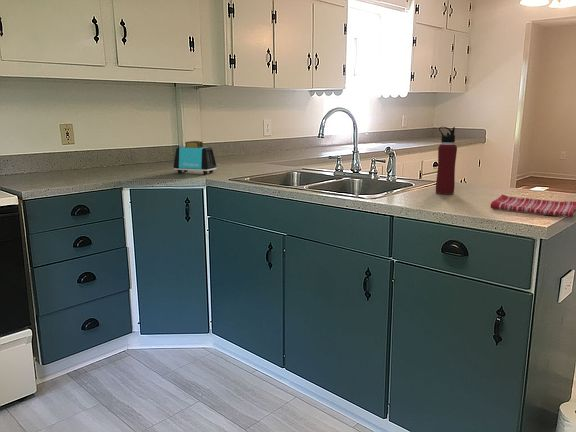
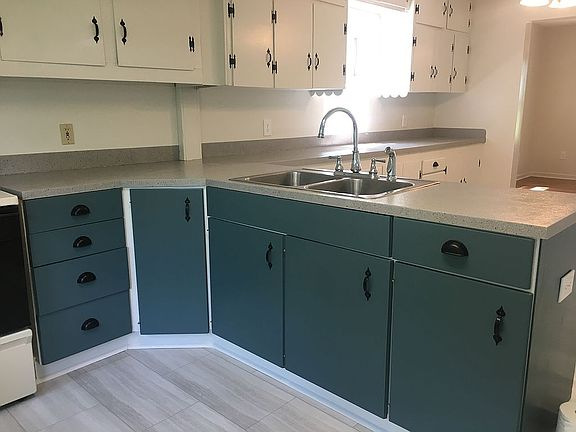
- dish towel [489,194,576,218]
- toaster [173,140,218,175]
- water bottle [435,126,458,195]
